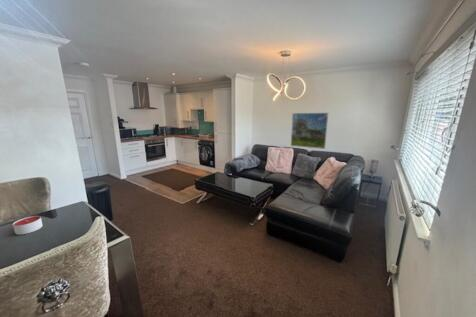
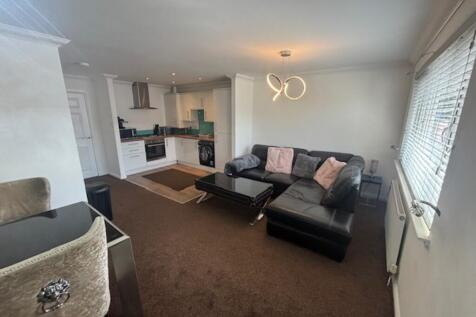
- candle [12,215,43,236]
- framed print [290,112,329,150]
